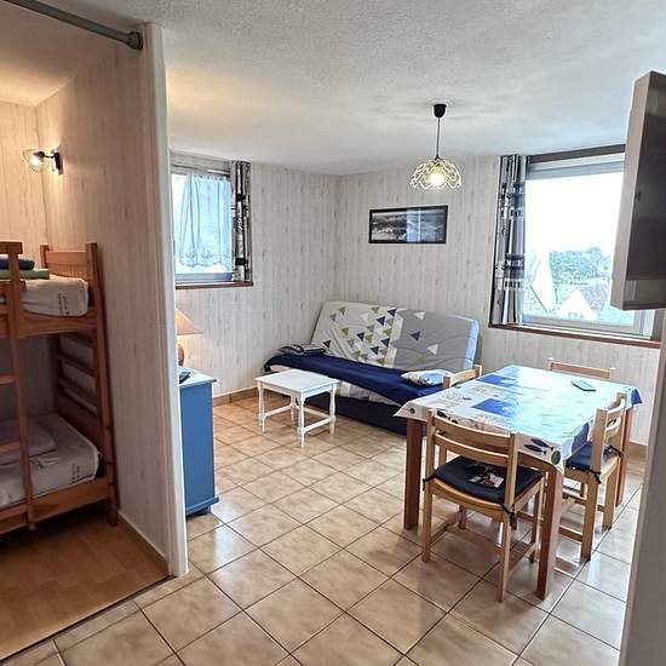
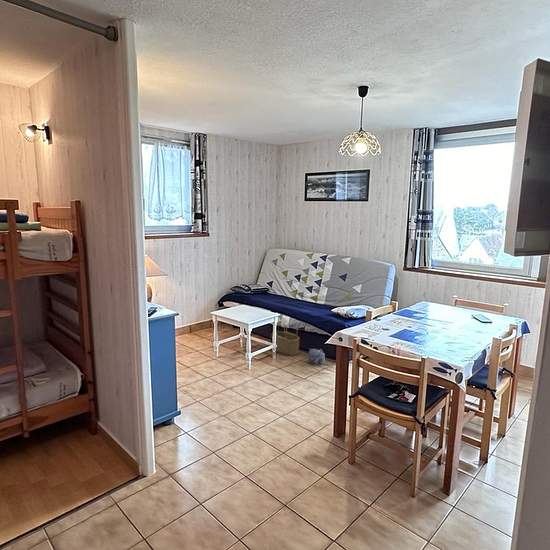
+ wicker basket [271,319,301,356]
+ plush toy [307,348,326,366]
